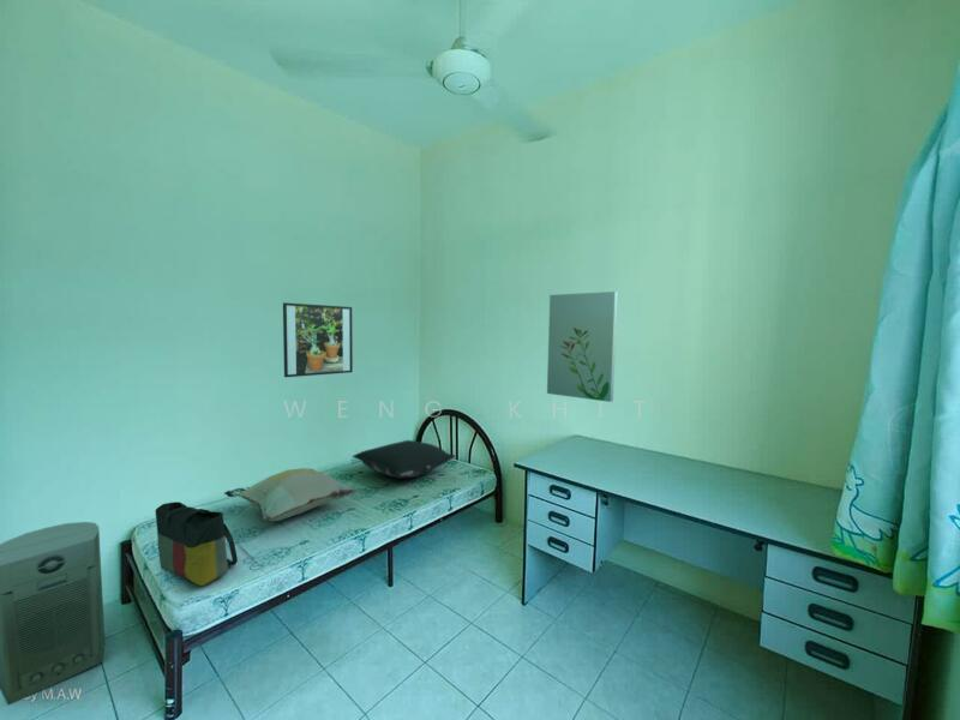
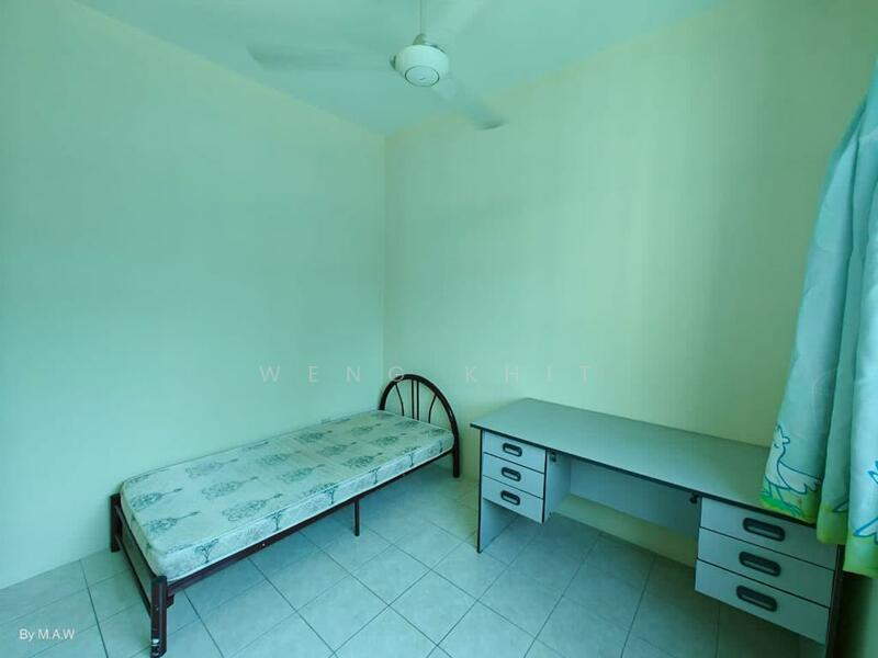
- pillow [352,439,456,479]
- decorative pillow [223,467,356,522]
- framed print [282,301,354,378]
- tote bag [155,500,239,587]
- wall art [546,290,619,403]
- fan [0,521,106,706]
